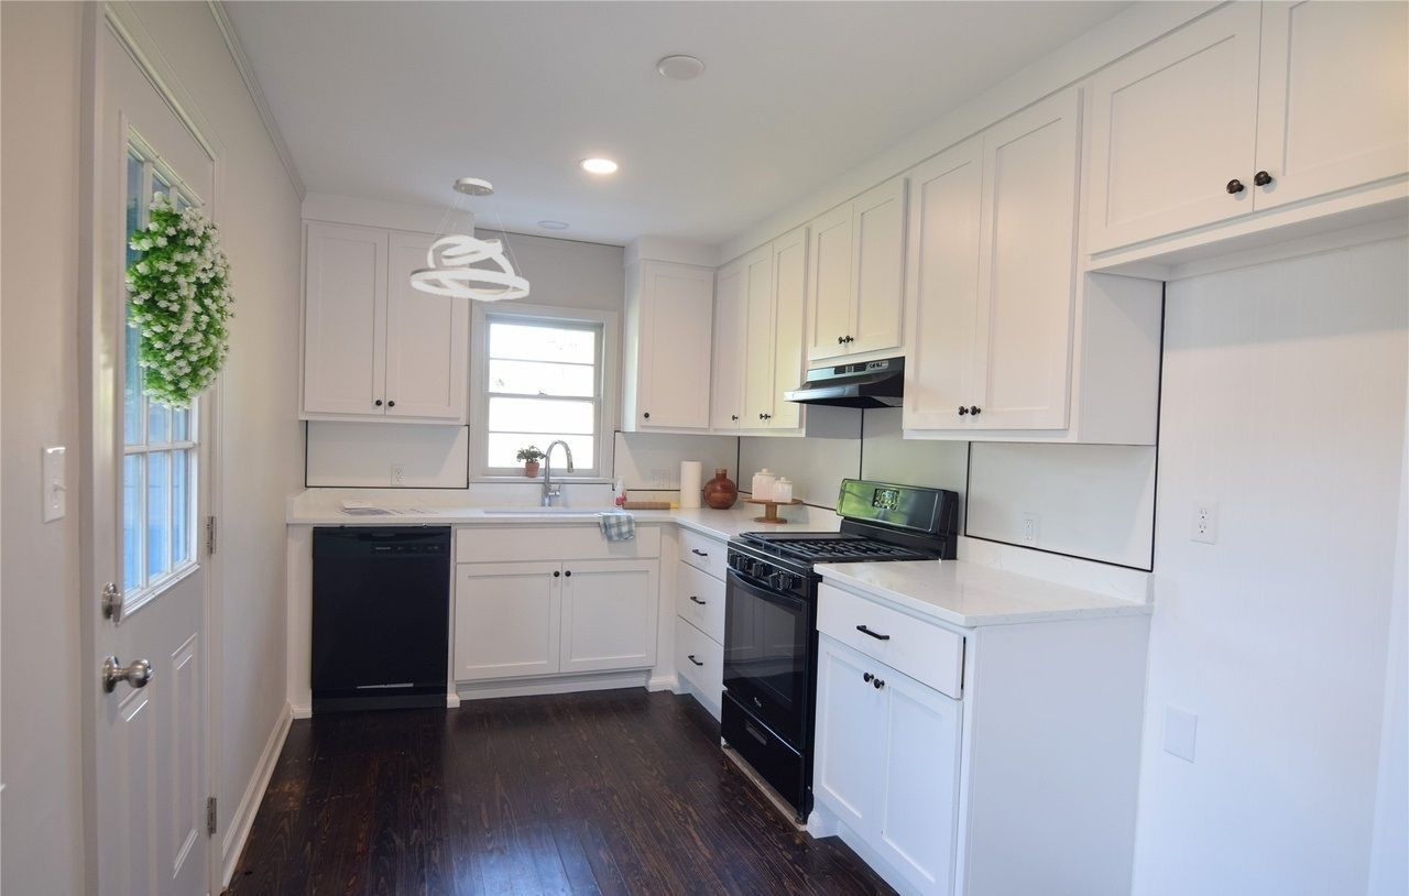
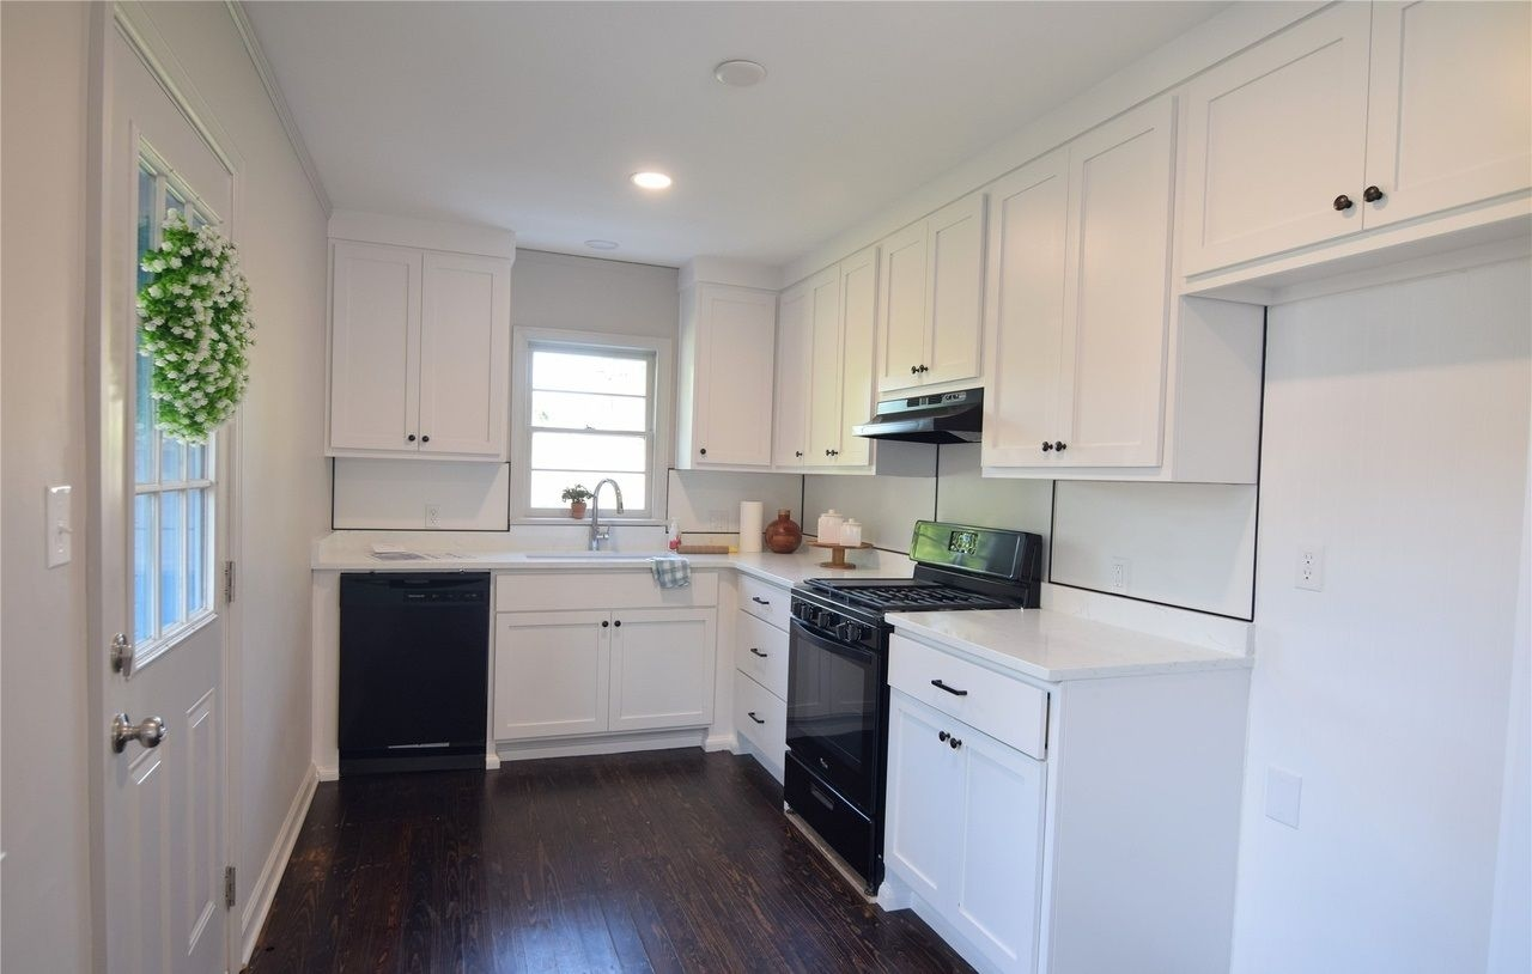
- pendant light [409,177,531,303]
